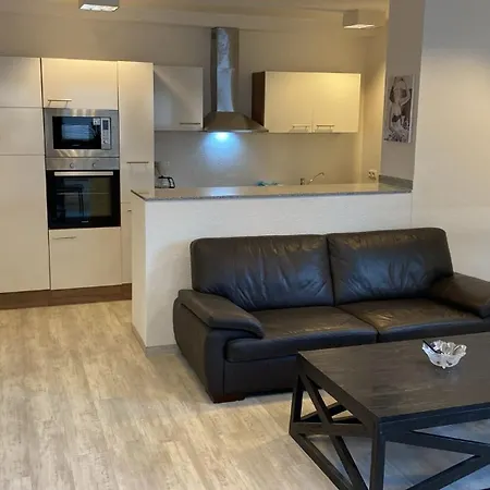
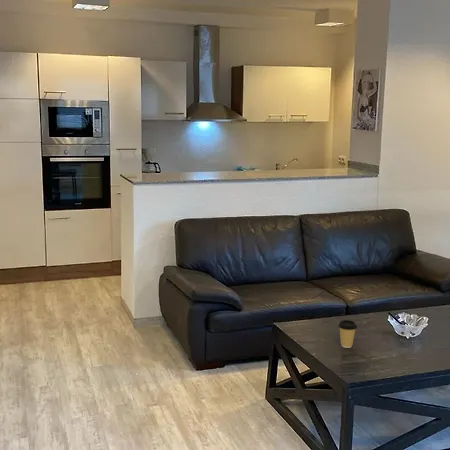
+ coffee cup [337,319,358,349]
